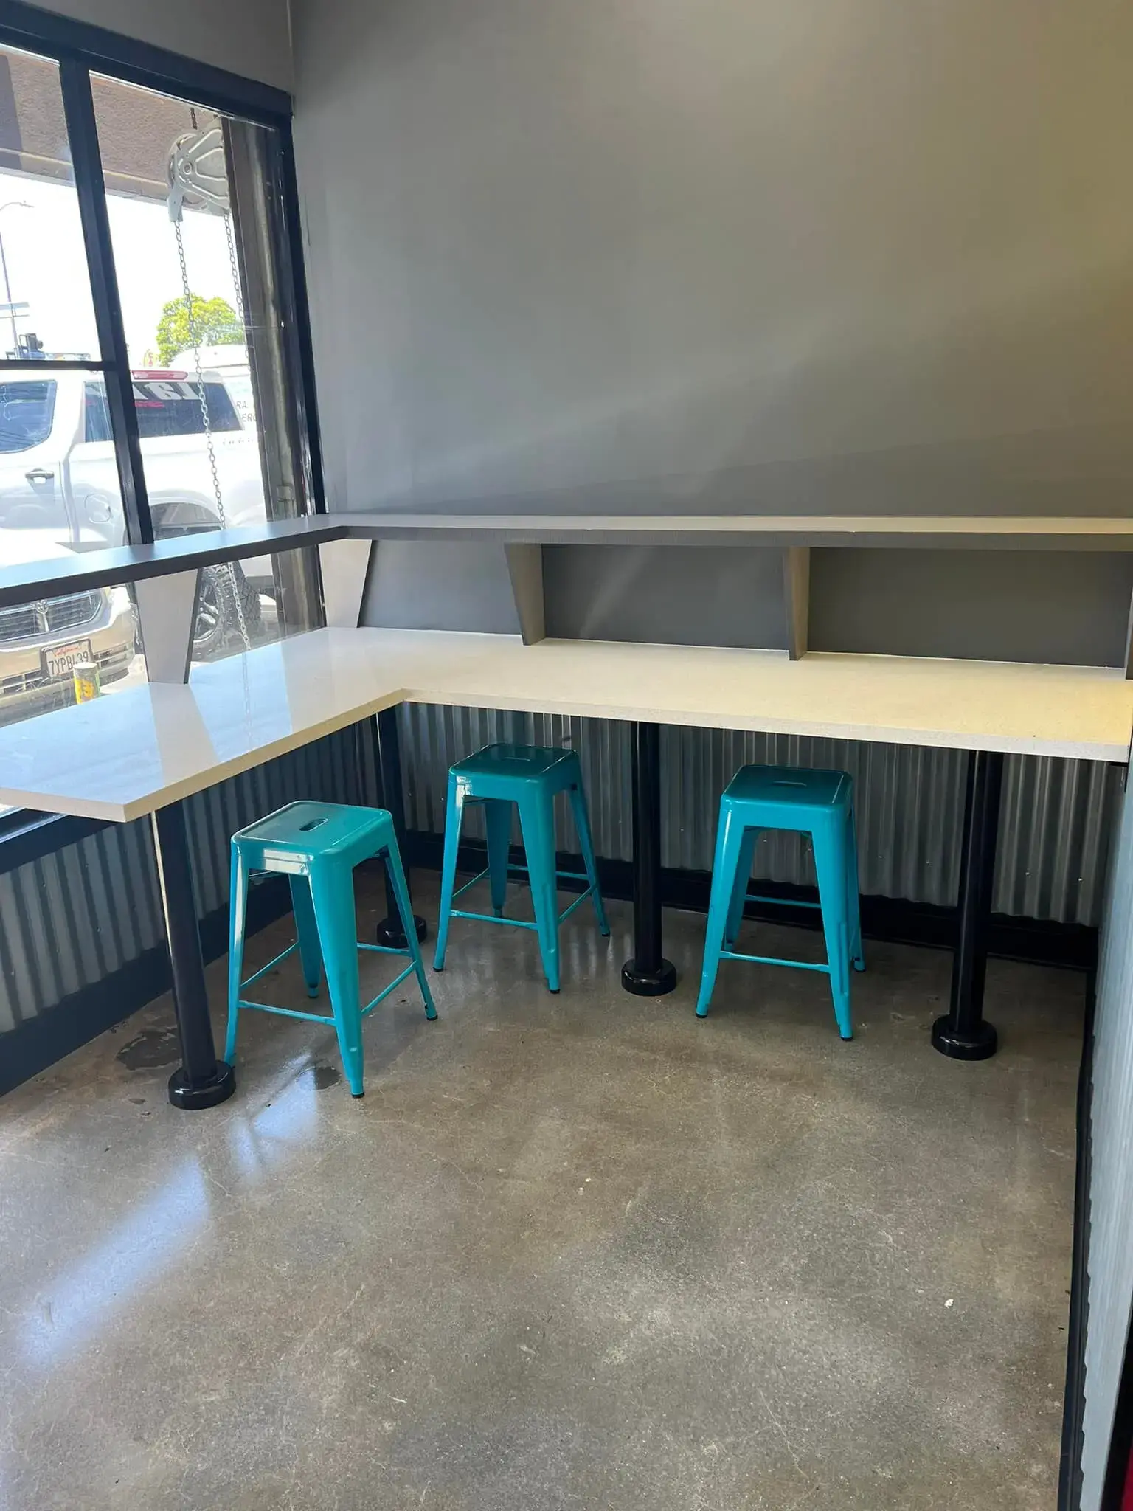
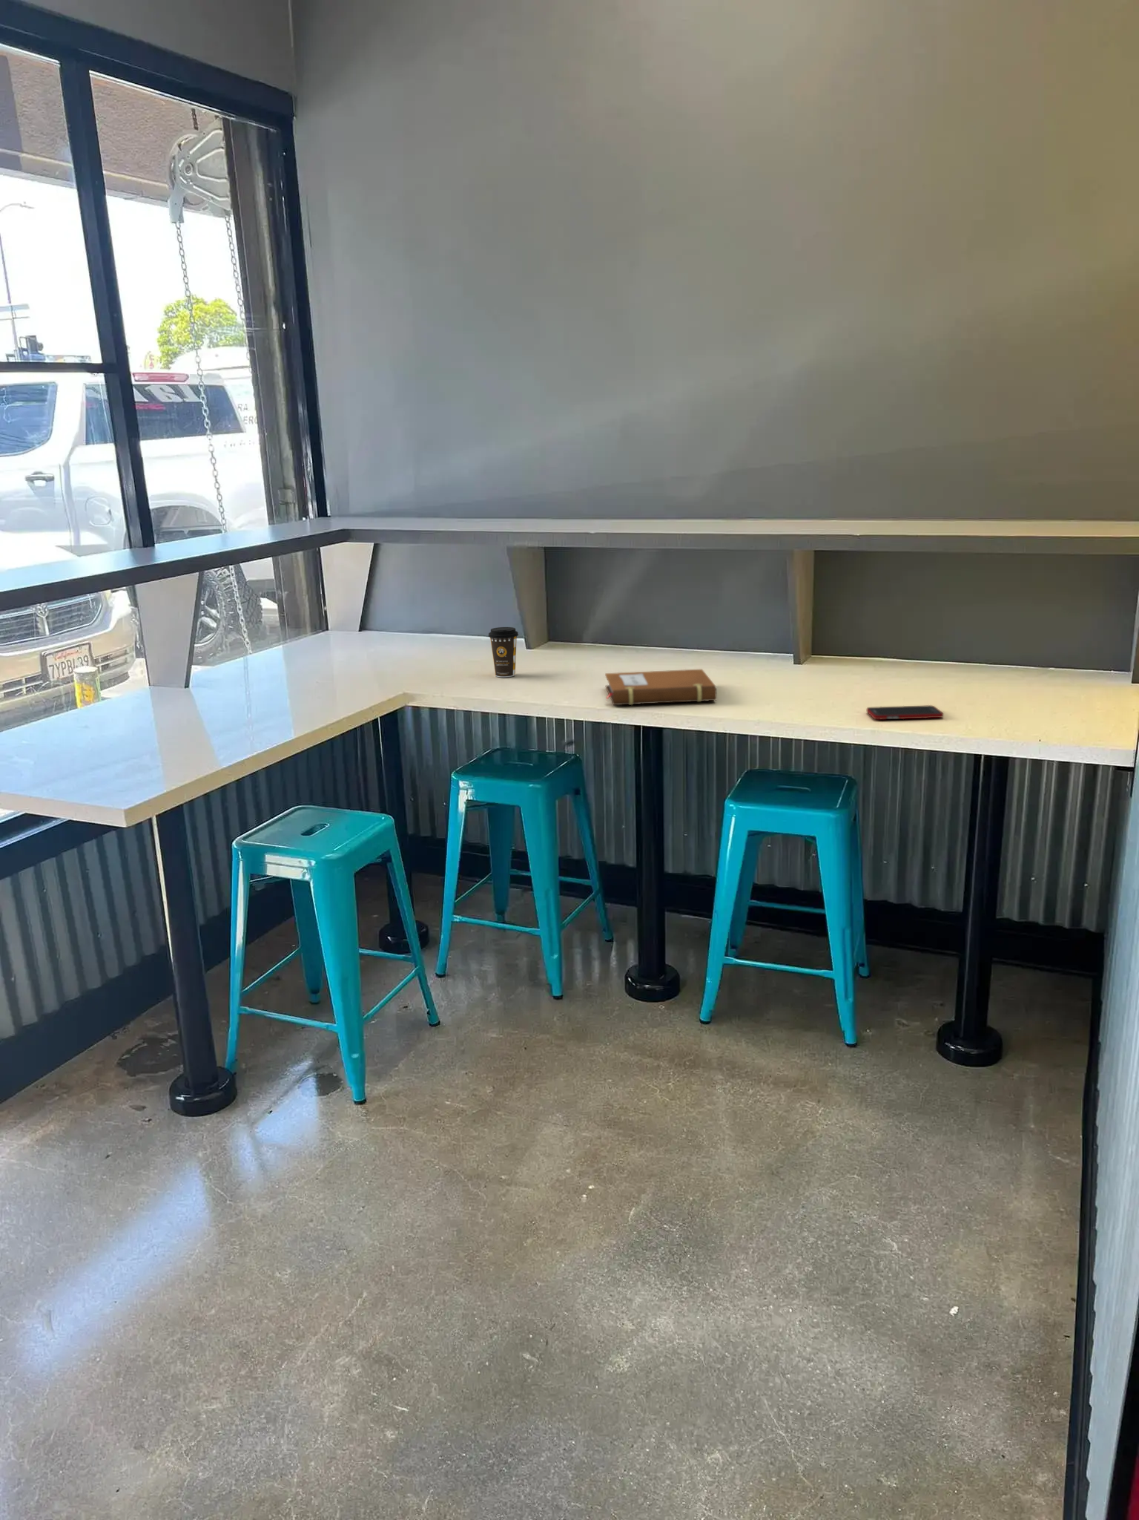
+ coffee cup [488,626,519,677]
+ cell phone [866,704,944,721]
+ notebook [604,669,717,706]
